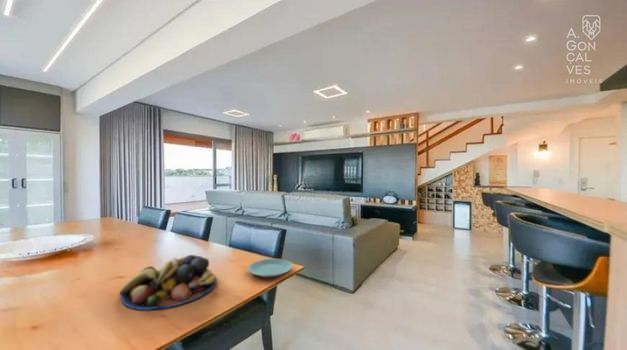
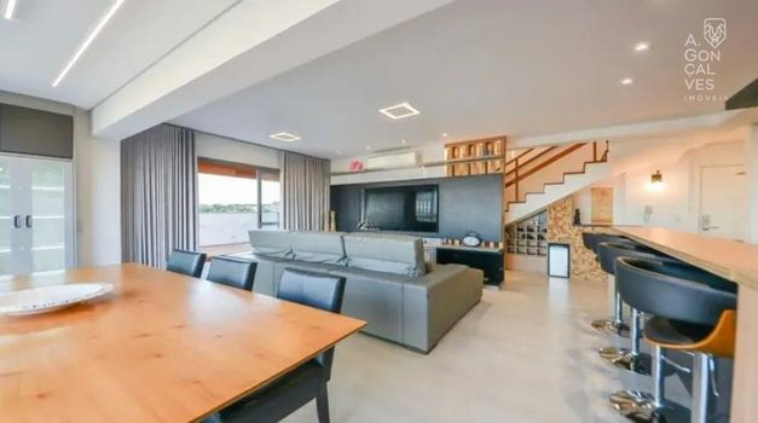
- fruit bowl [119,254,218,311]
- plate [247,258,293,278]
